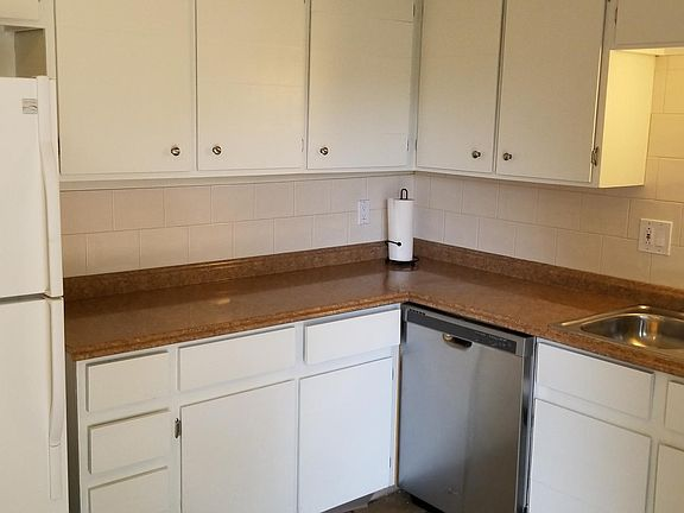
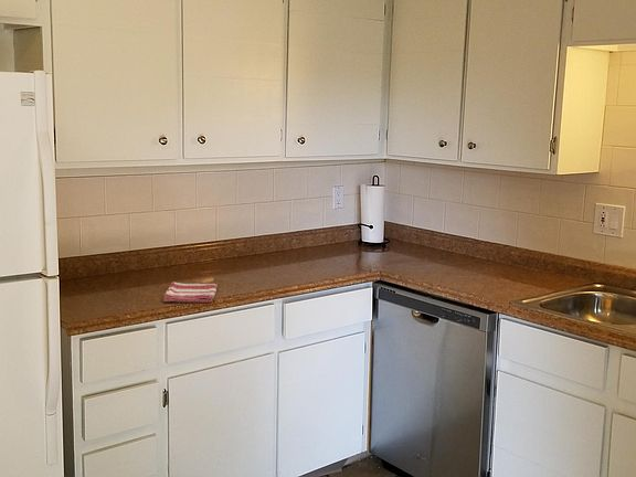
+ dish towel [162,282,219,304]
